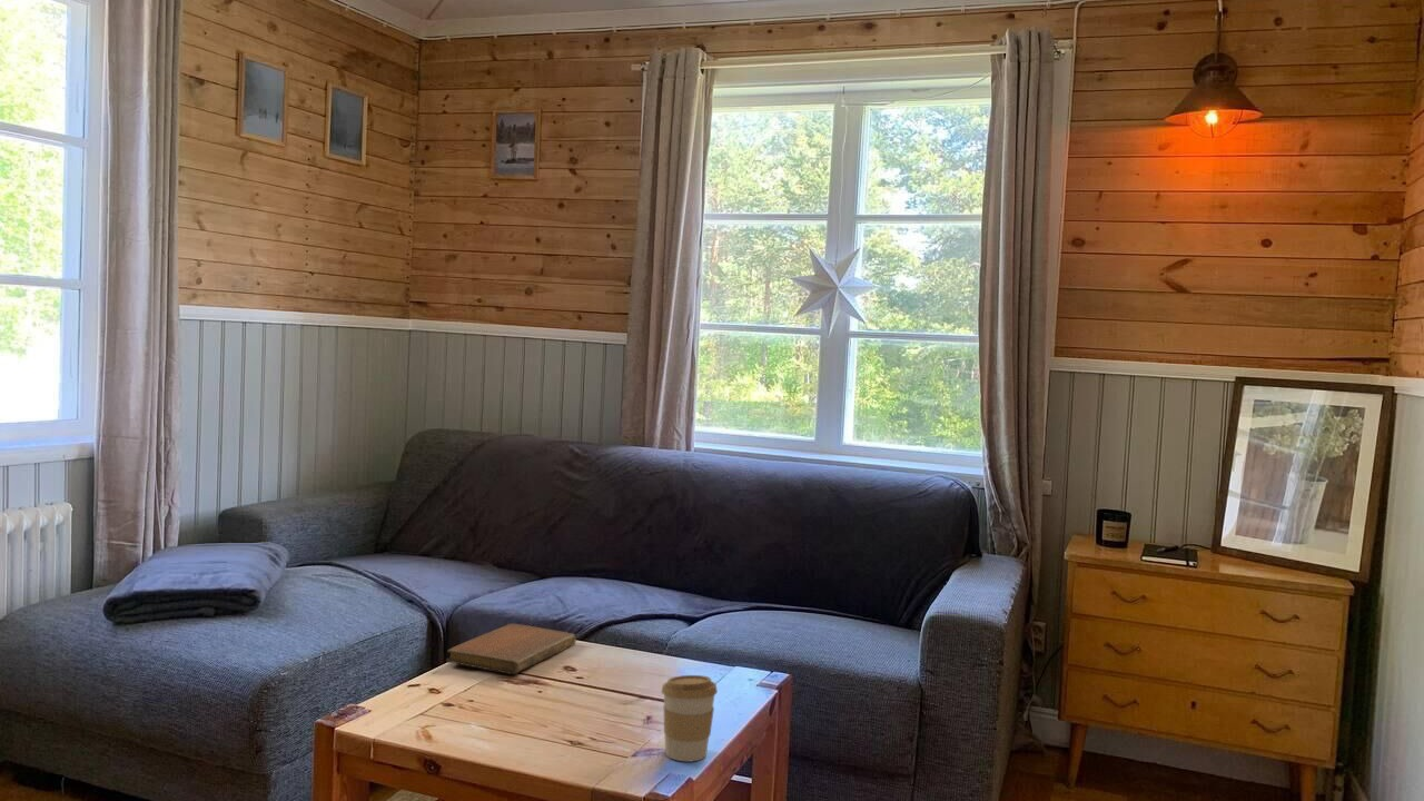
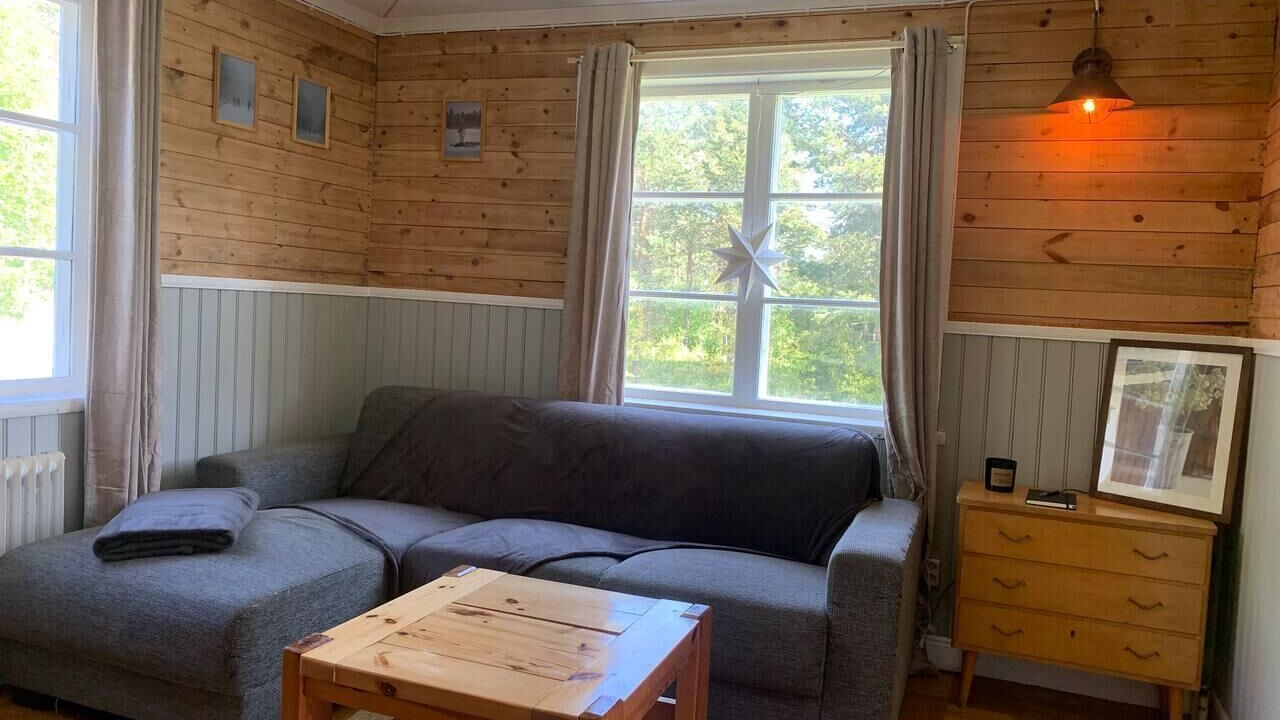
- notebook [446,623,577,675]
- coffee cup [661,674,719,763]
